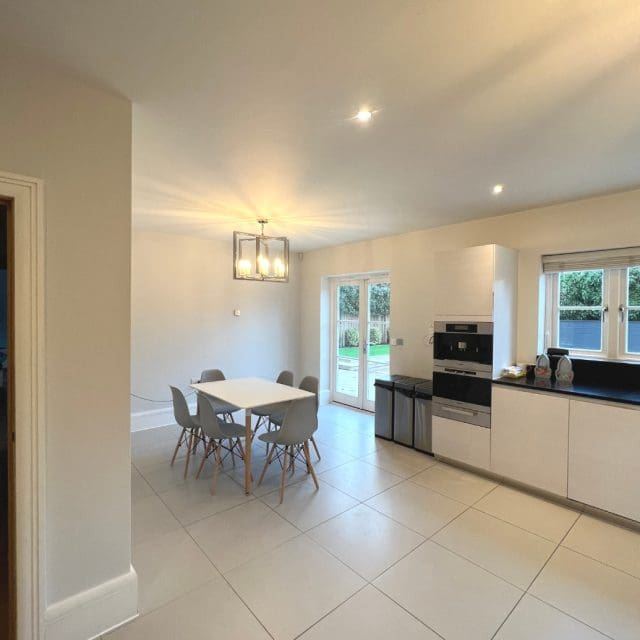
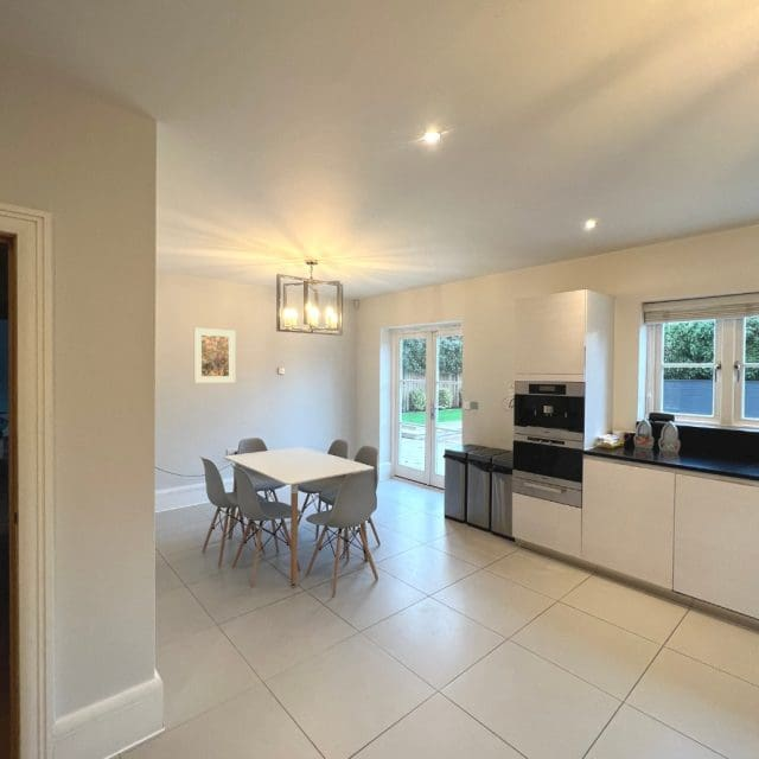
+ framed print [193,326,236,384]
